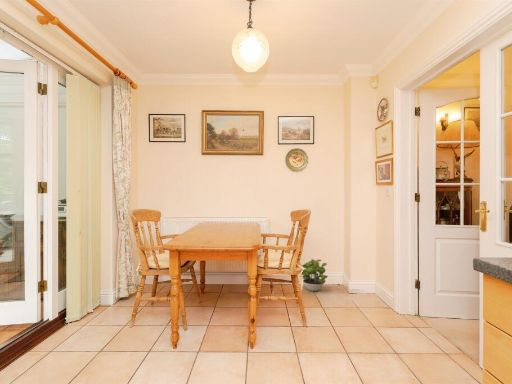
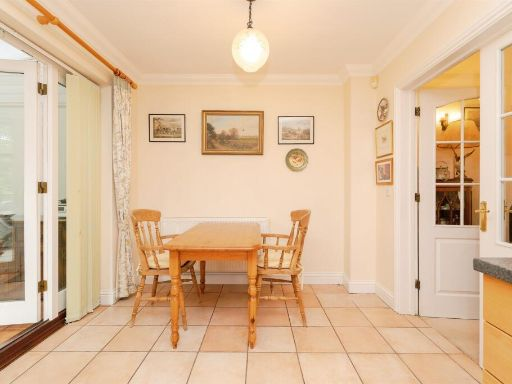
- potted plant [301,258,329,292]
